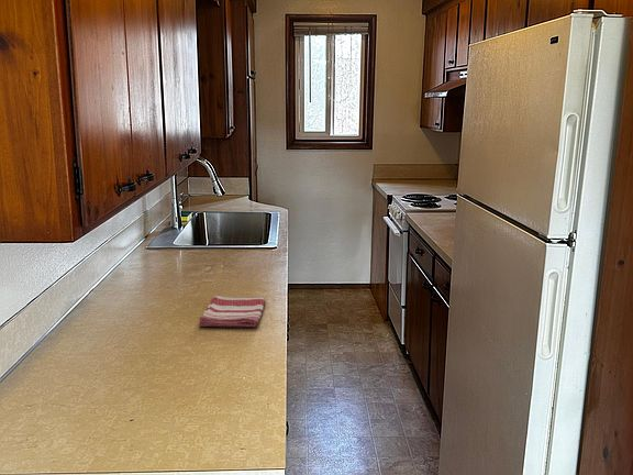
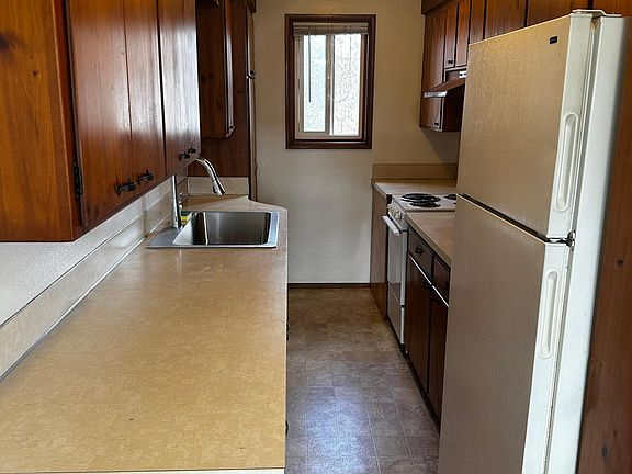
- dish towel [198,295,267,328]
